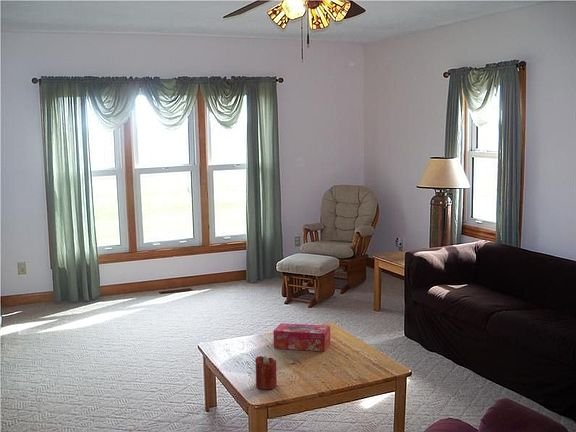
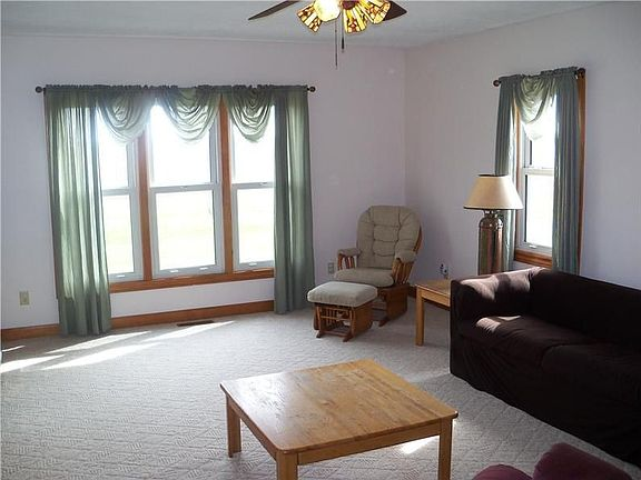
- tissue box [272,322,332,352]
- candle [254,355,278,391]
